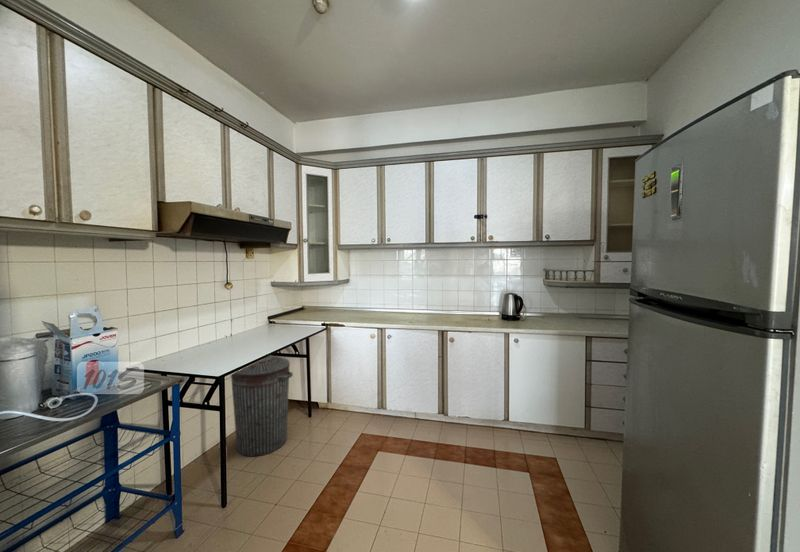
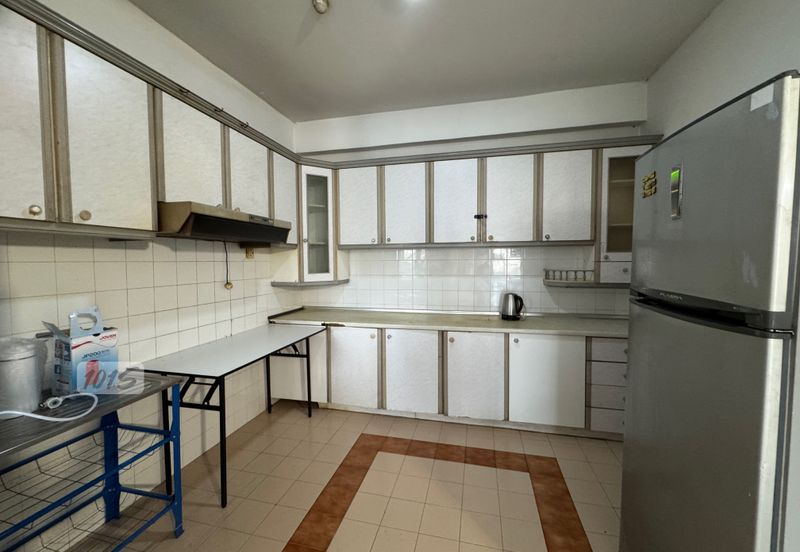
- trash can [230,354,294,458]
